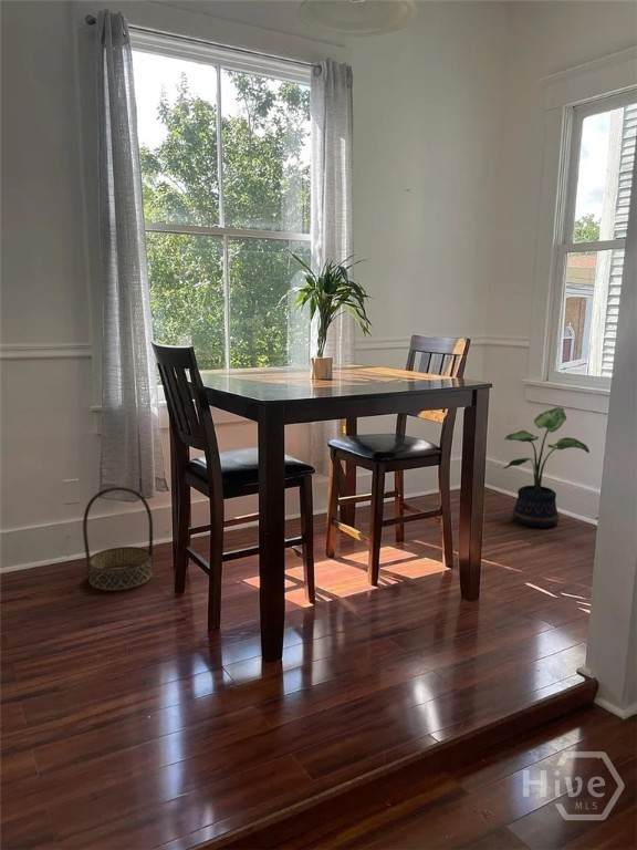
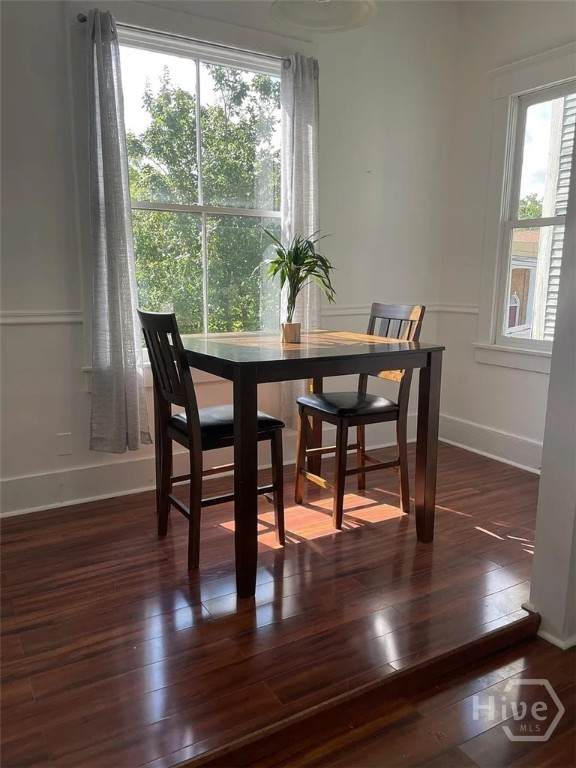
- potted plant [502,406,591,529]
- basket [82,486,154,592]
